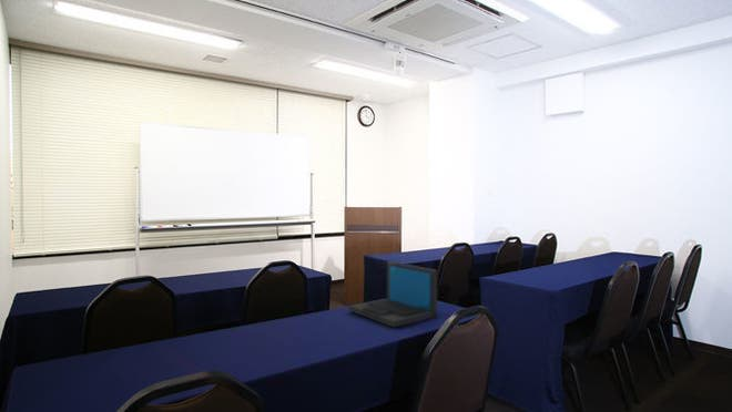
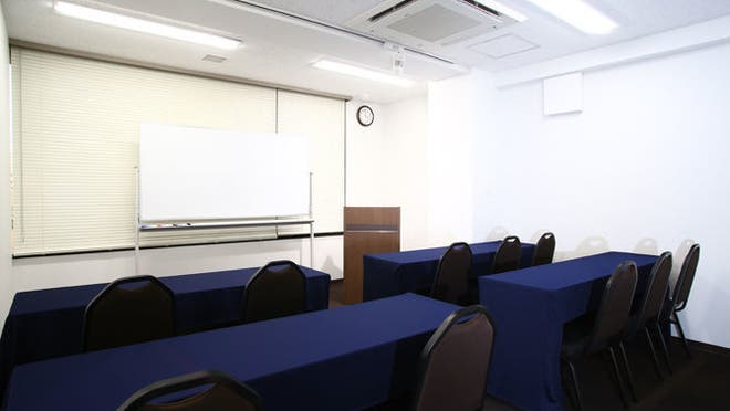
- laptop [348,260,438,329]
